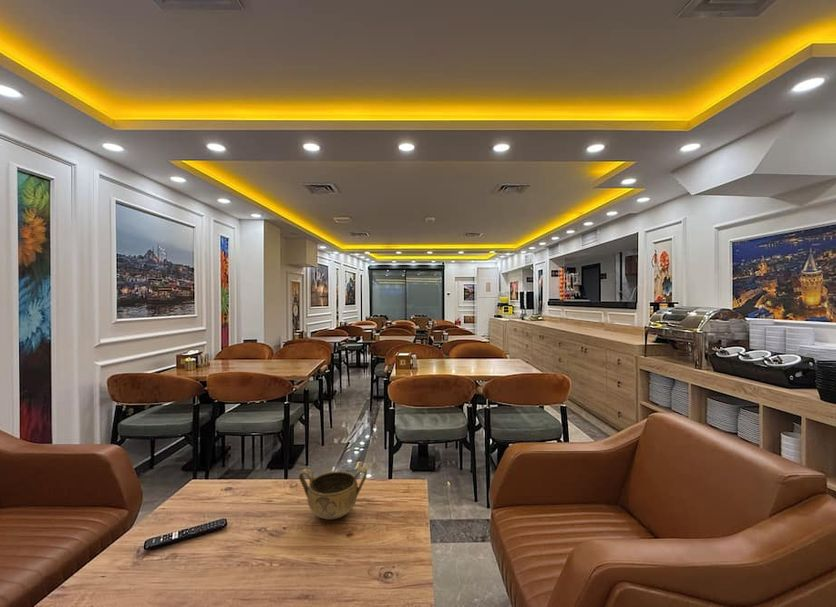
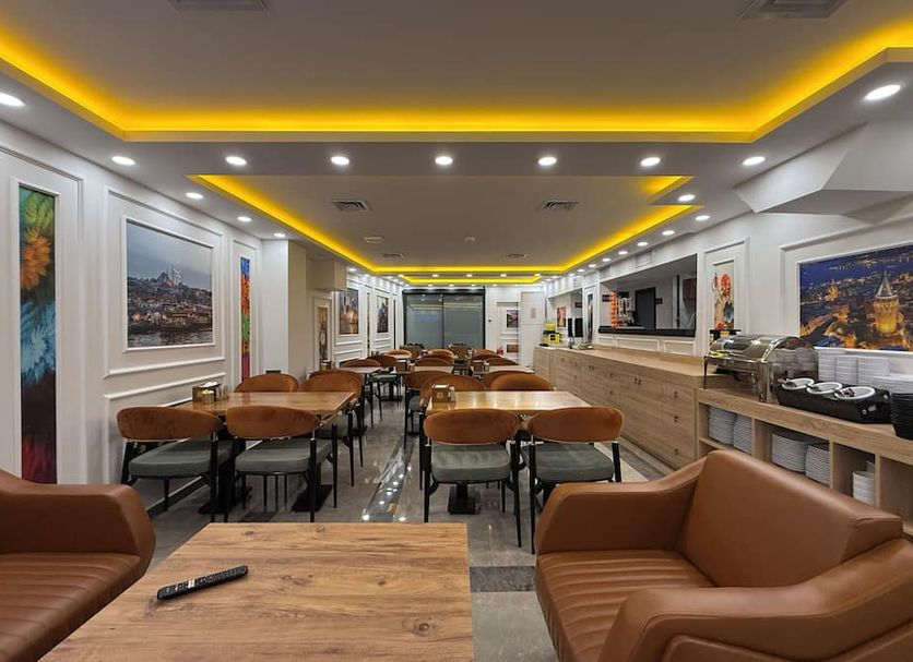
- ceramic bowl [298,466,368,521]
